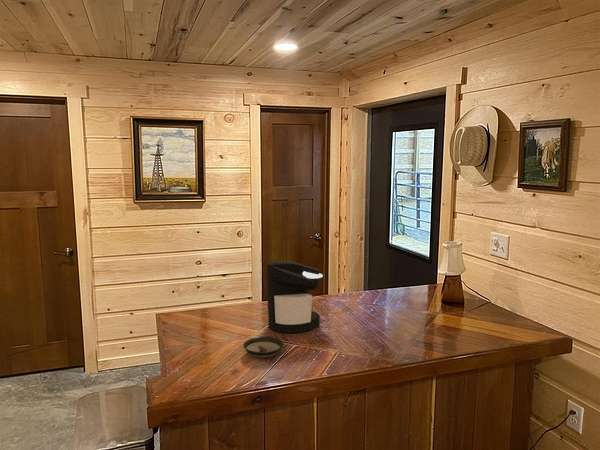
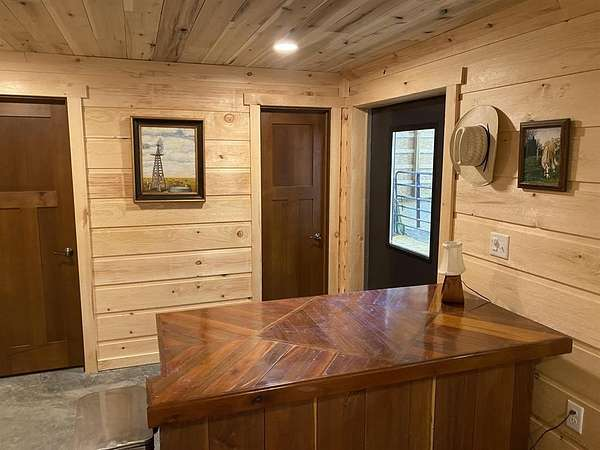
- coffee maker [265,260,324,334]
- saucer [242,336,285,358]
